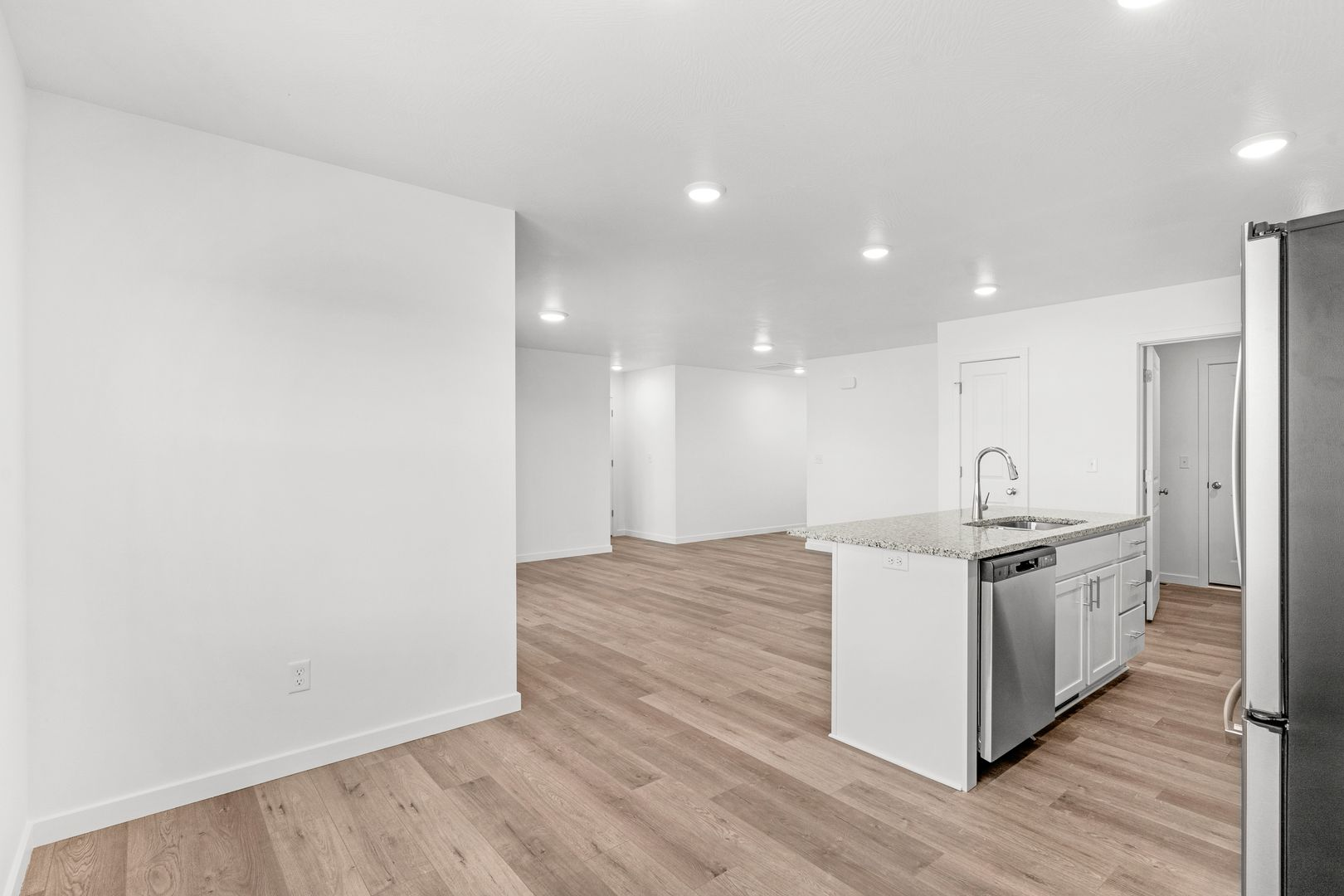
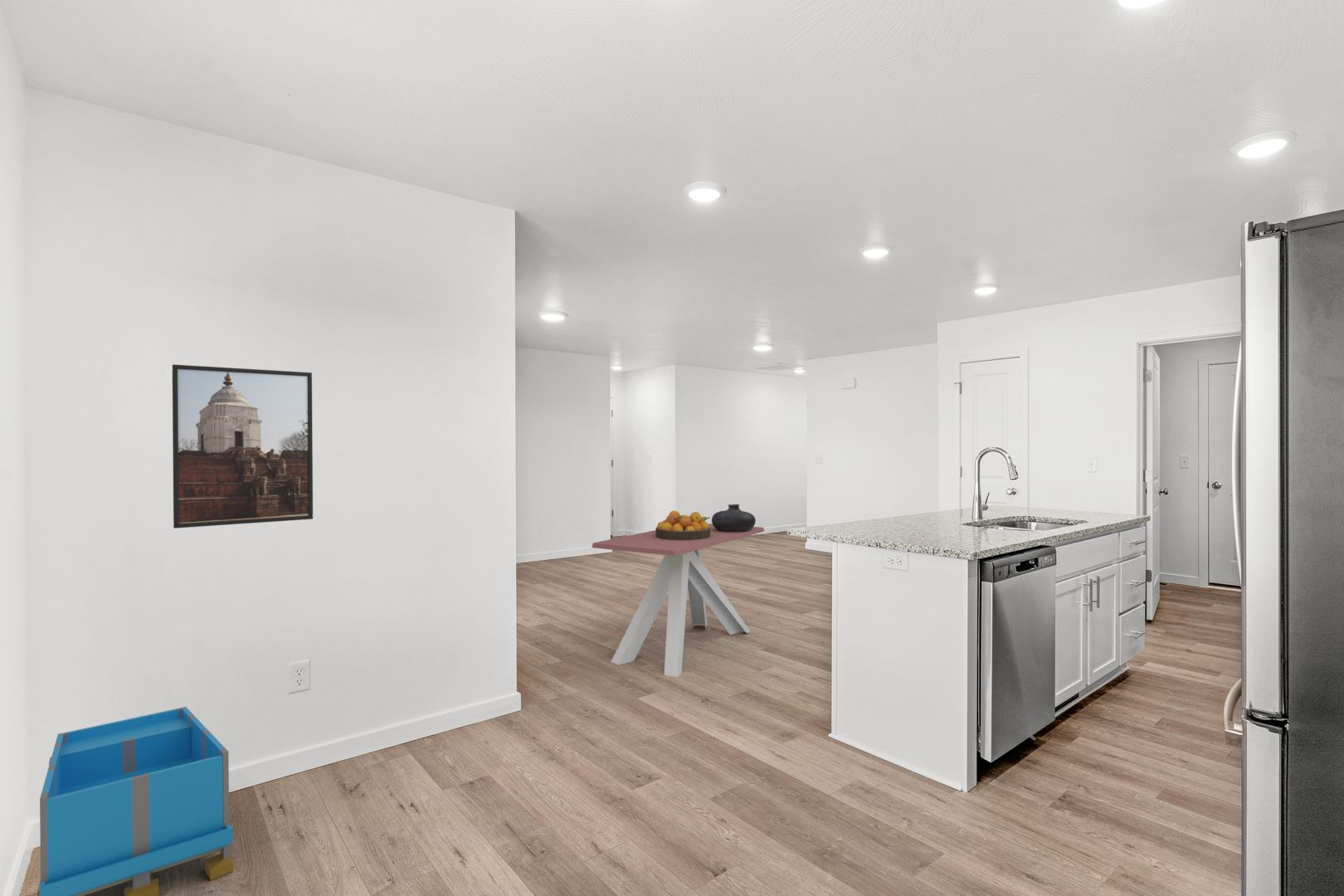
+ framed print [172,363,314,529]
+ storage bin [37,706,234,896]
+ fruit bowl [655,510,711,540]
+ dining table [592,523,765,678]
+ vase [711,504,757,532]
